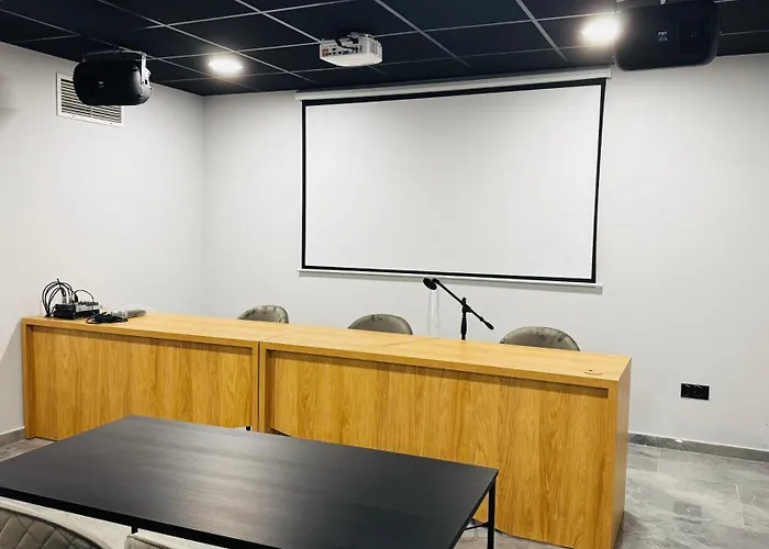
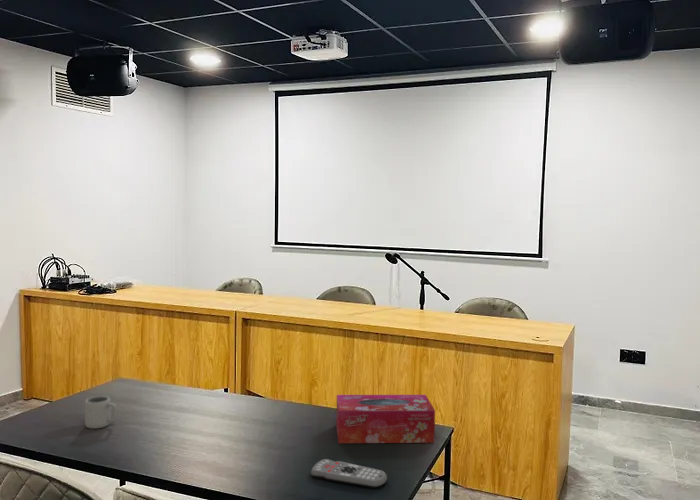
+ tissue box [335,394,436,444]
+ cup [84,395,118,430]
+ remote control [310,458,388,489]
